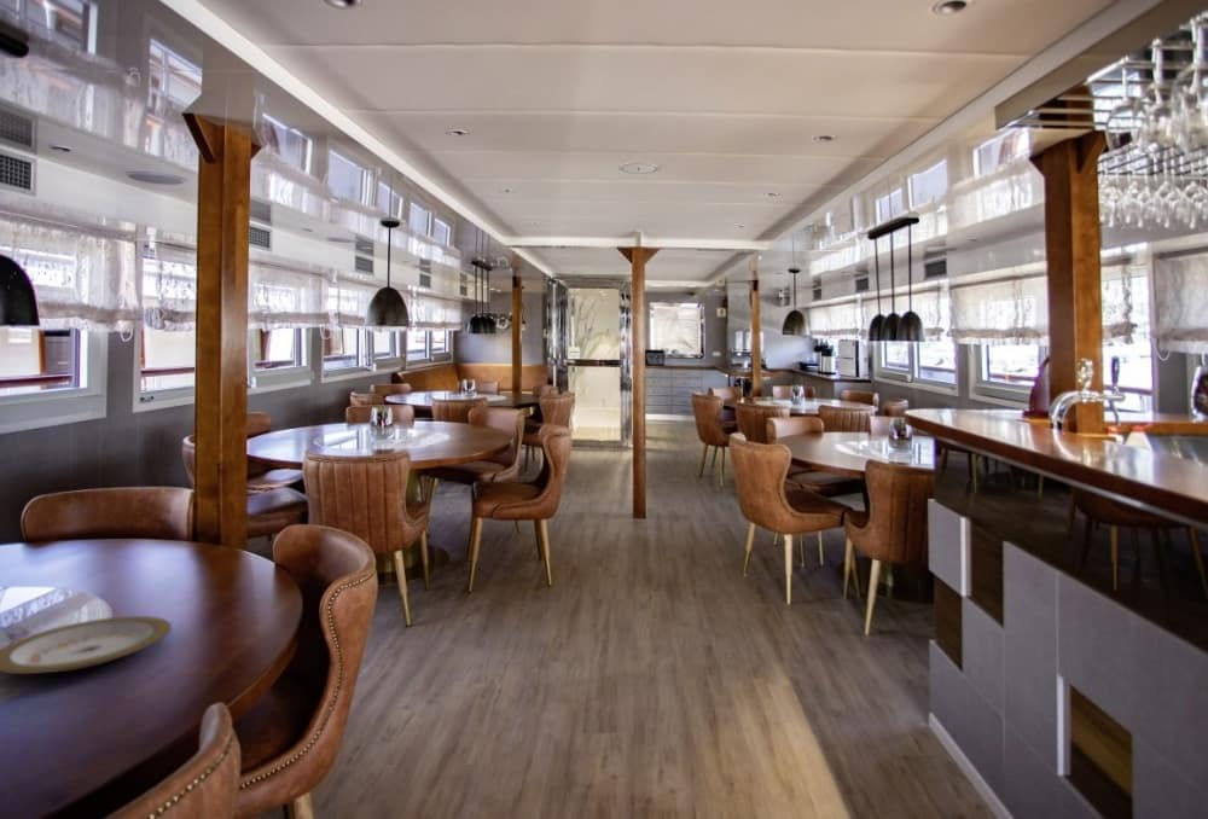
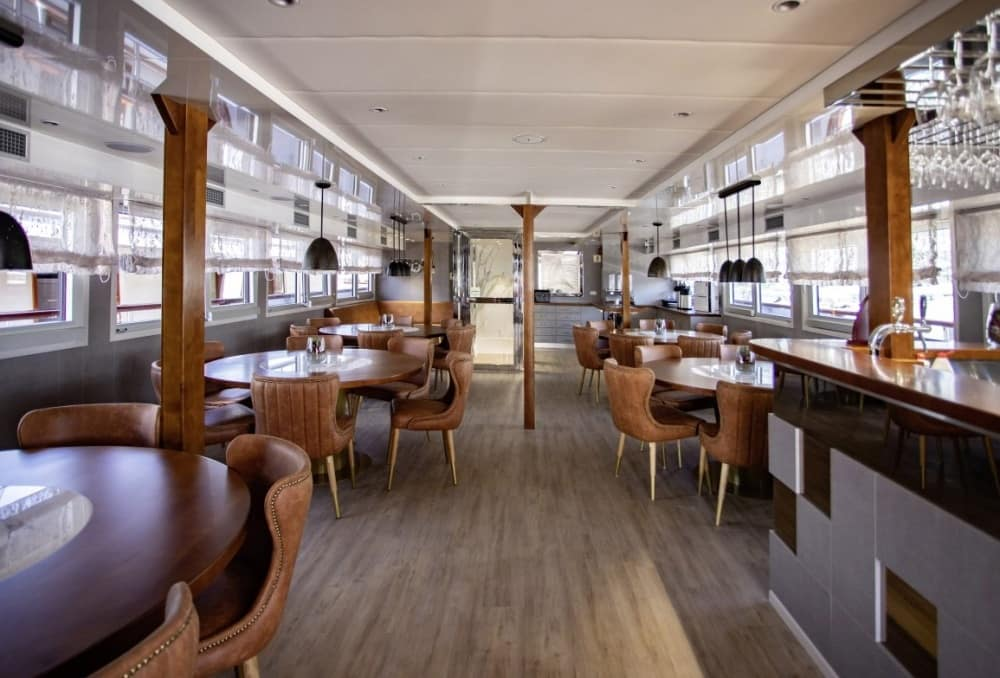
- plate [0,615,173,675]
